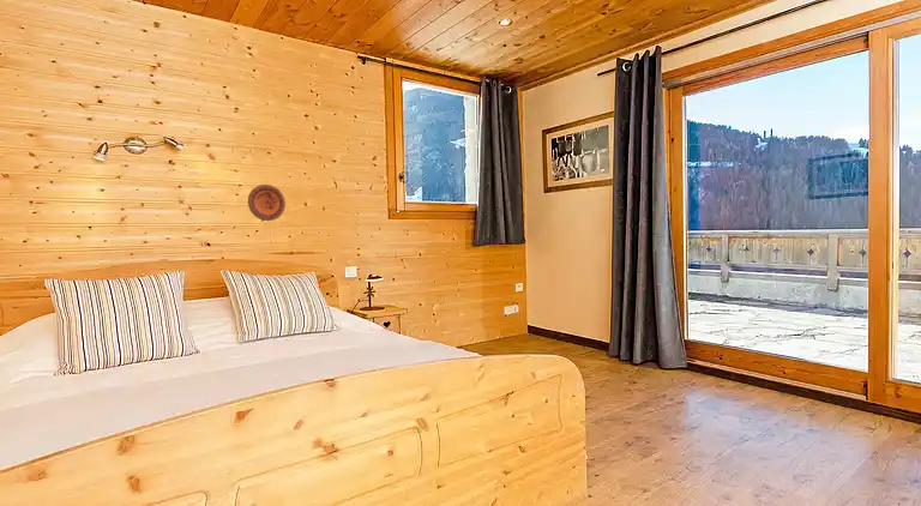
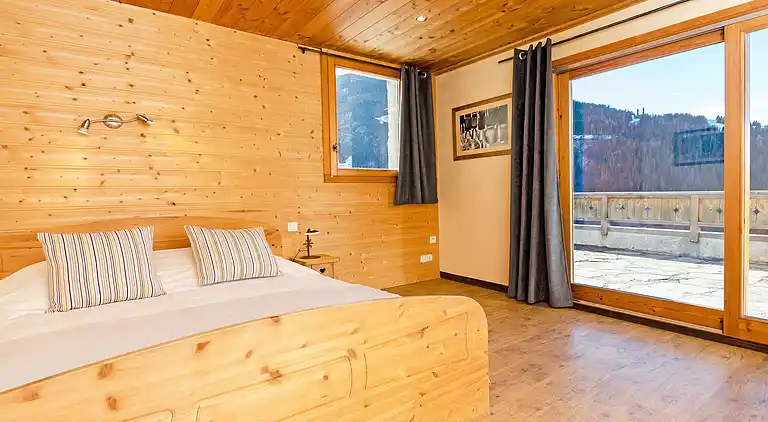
- decorative plate [247,183,287,222]
